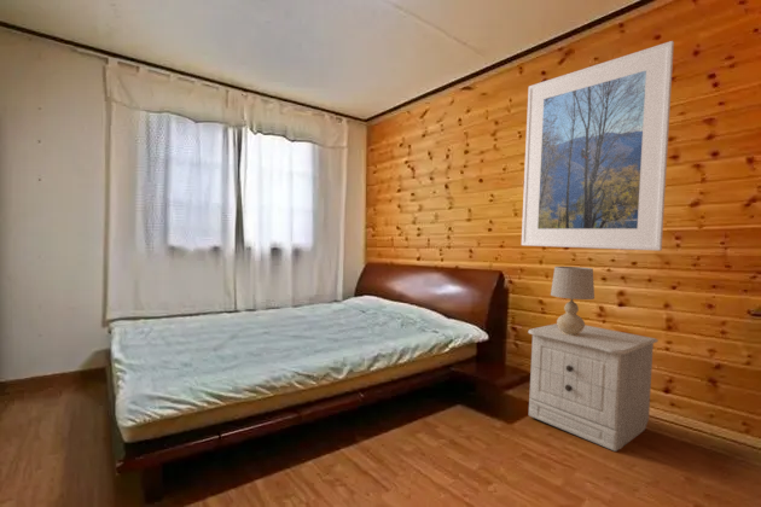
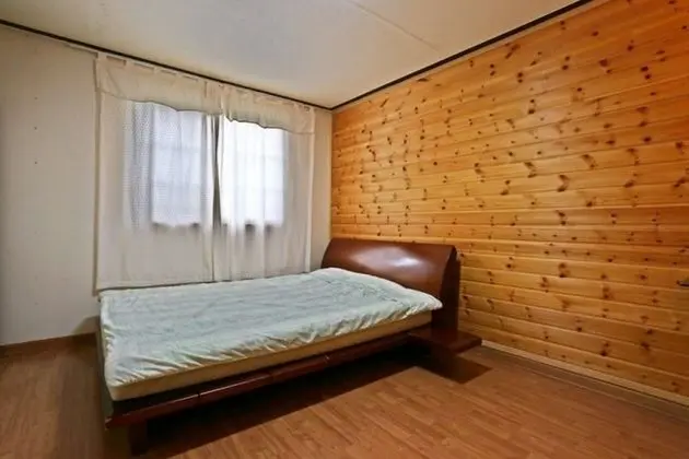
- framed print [521,40,675,252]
- nightstand [527,322,660,453]
- table lamp [550,266,596,336]
